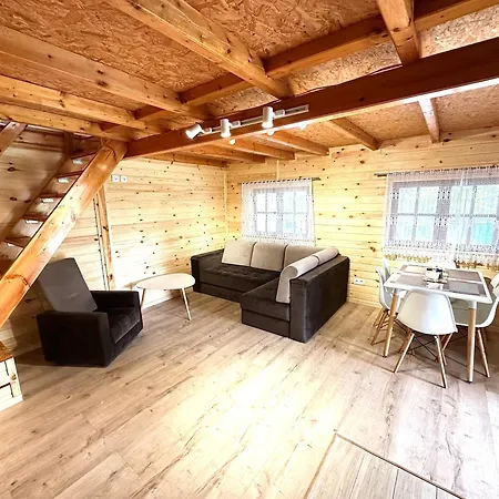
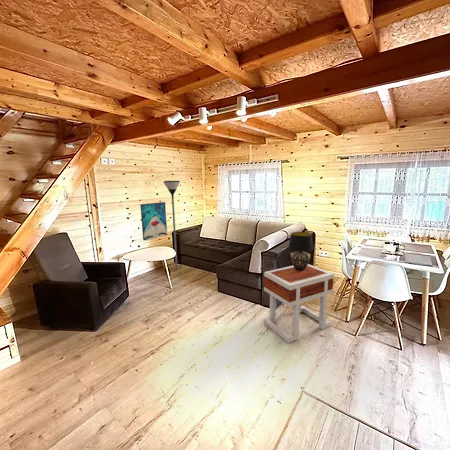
+ table lamp [287,231,314,271]
+ side table [263,264,335,344]
+ floor lamp [162,180,181,270]
+ wall art [139,201,168,241]
